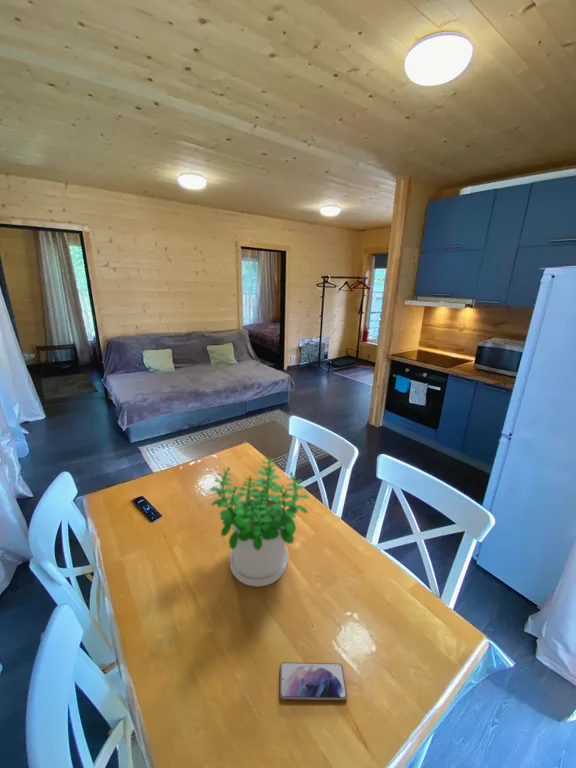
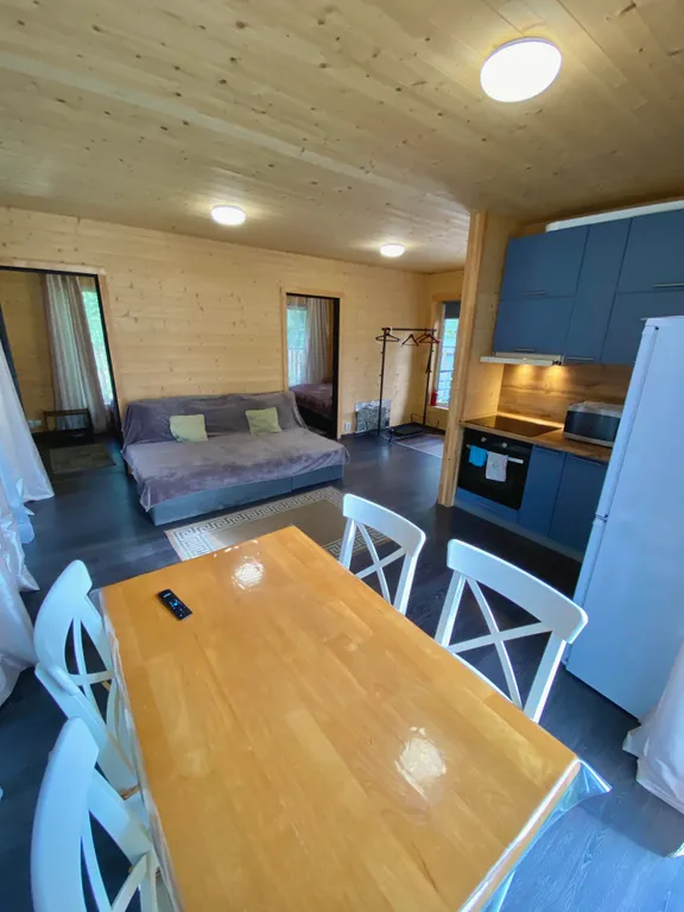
- smartphone [279,661,348,701]
- potted plant [209,455,310,587]
